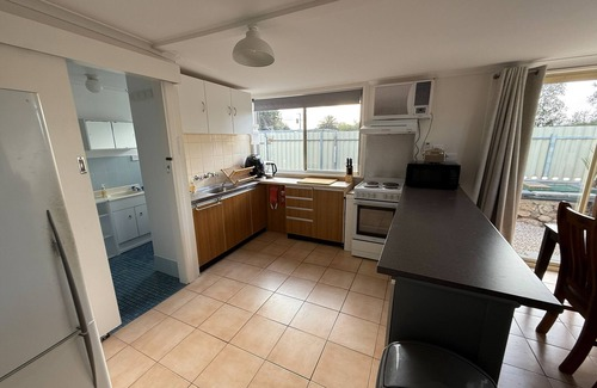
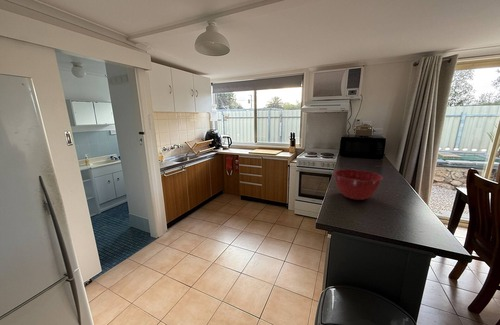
+ mixing bowl [333,168,384,201]
